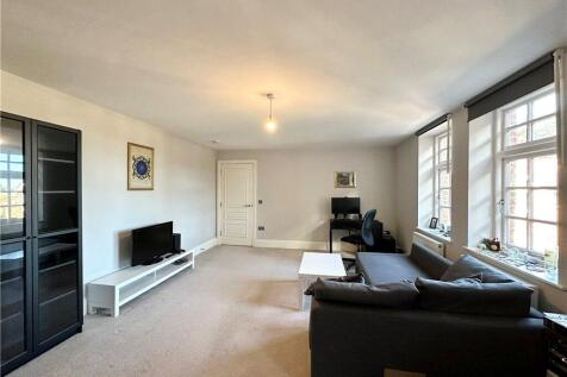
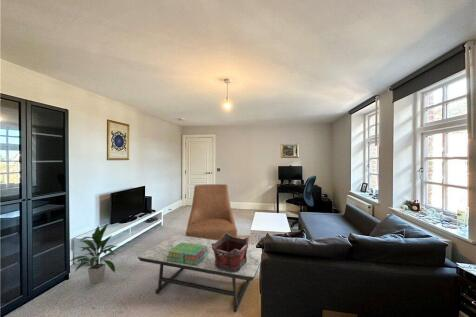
+ decorative container [211,233,250,272]
+ chair [185,183,238,240]
+ indoor plant [68,223,118,284]
+ coffee table [137,234,262,313]
+ stack of books [166,242,208,265]
